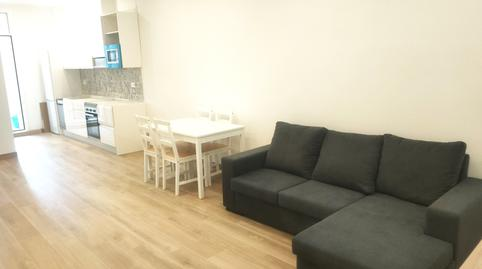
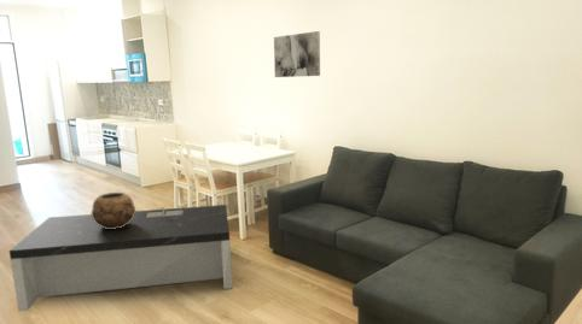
+ coffee table [8,204,233,312]
+ wall art [273,30,321,78]
+ decorative bowl [91,192,136,229]
